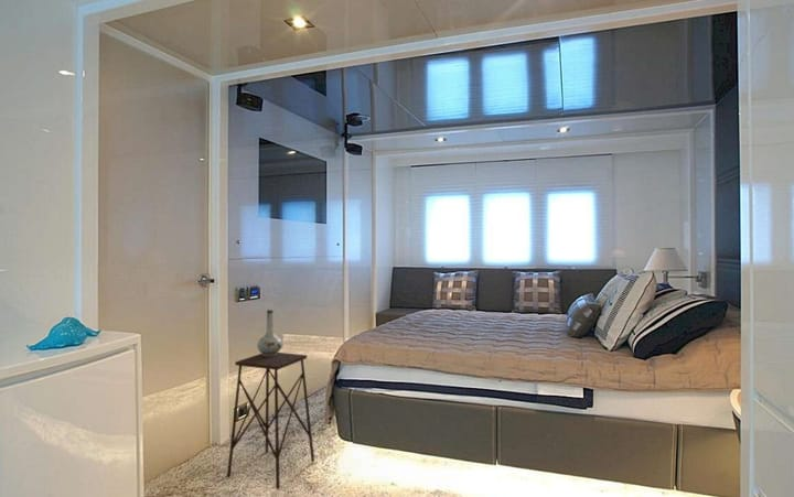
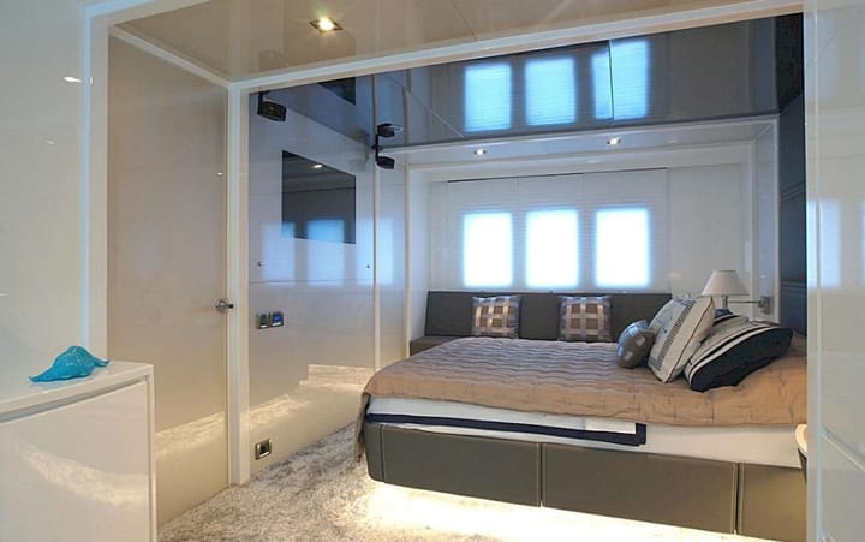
- vase [256,309,283,356]
- side table [226,352,315,490]
